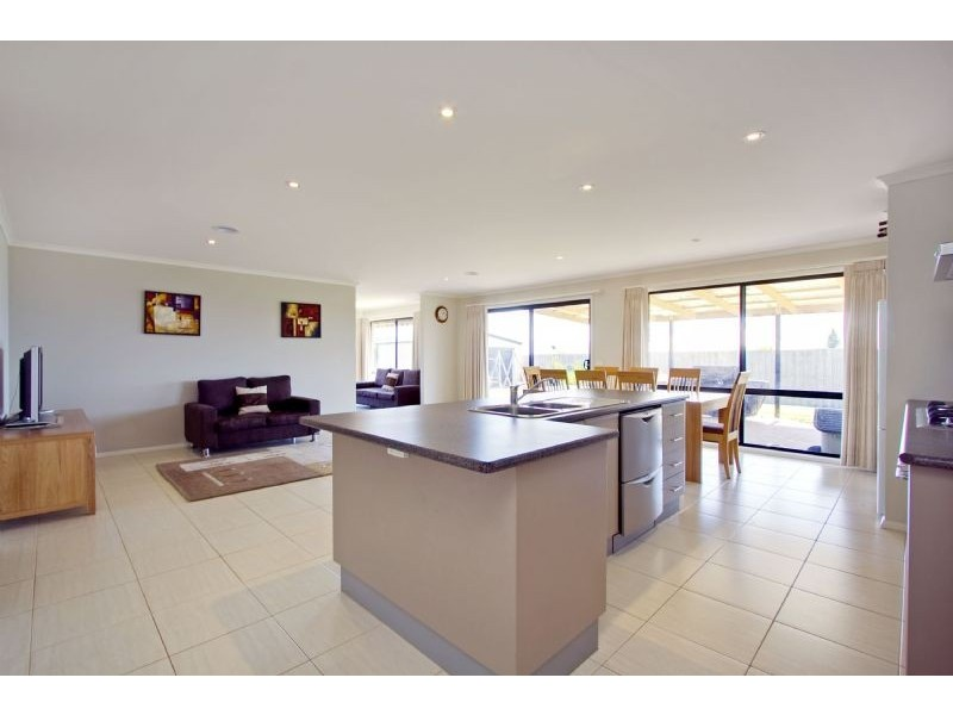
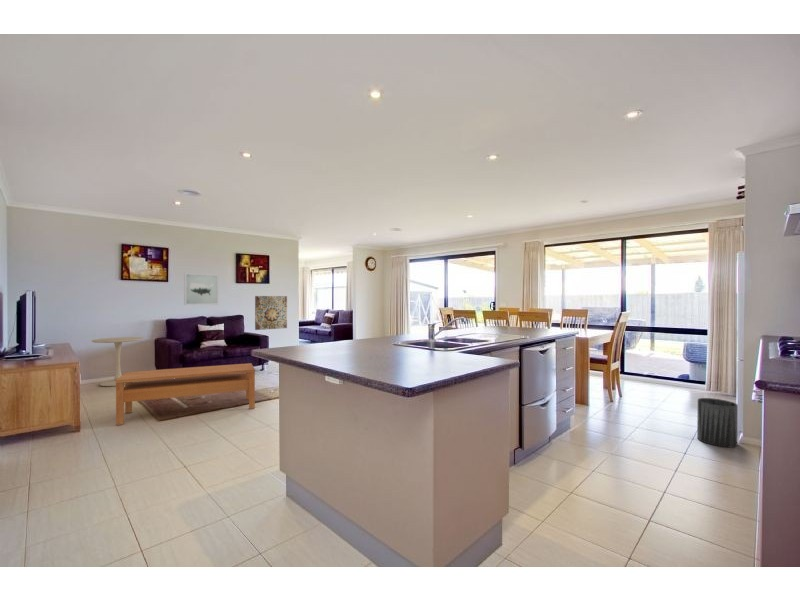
+ coffee table [115,362,256,426]
+ wall art [183,272,219,306]
+ trash can [696,397,739,449]
+ wall art [254,295,288,331]
+ side table [91,336,144,387]
